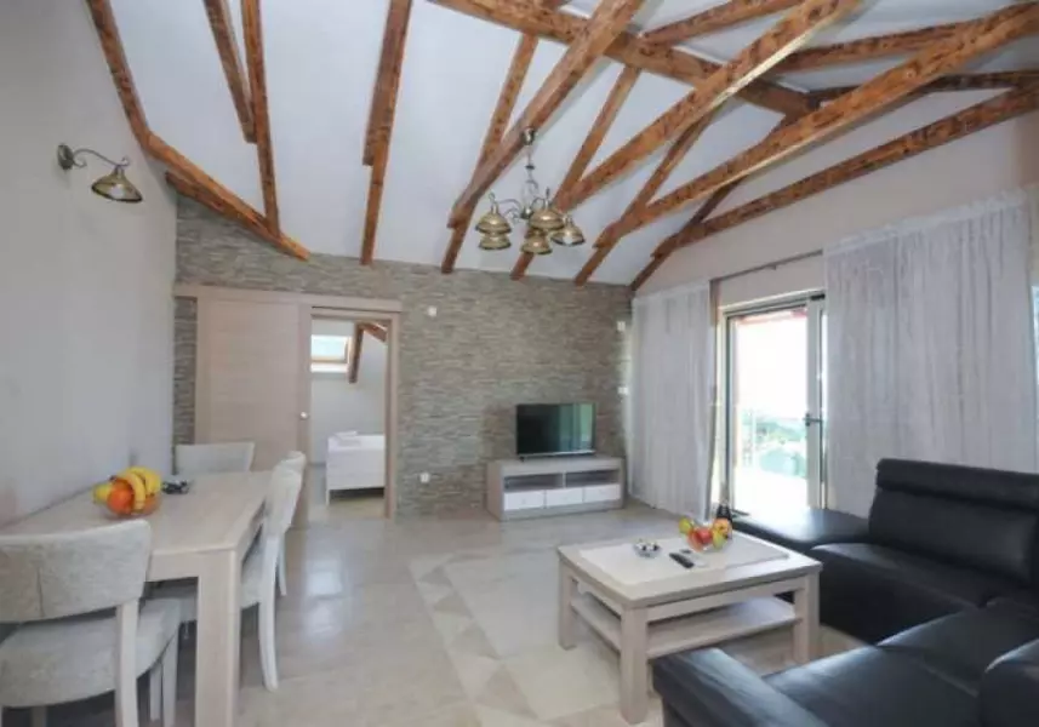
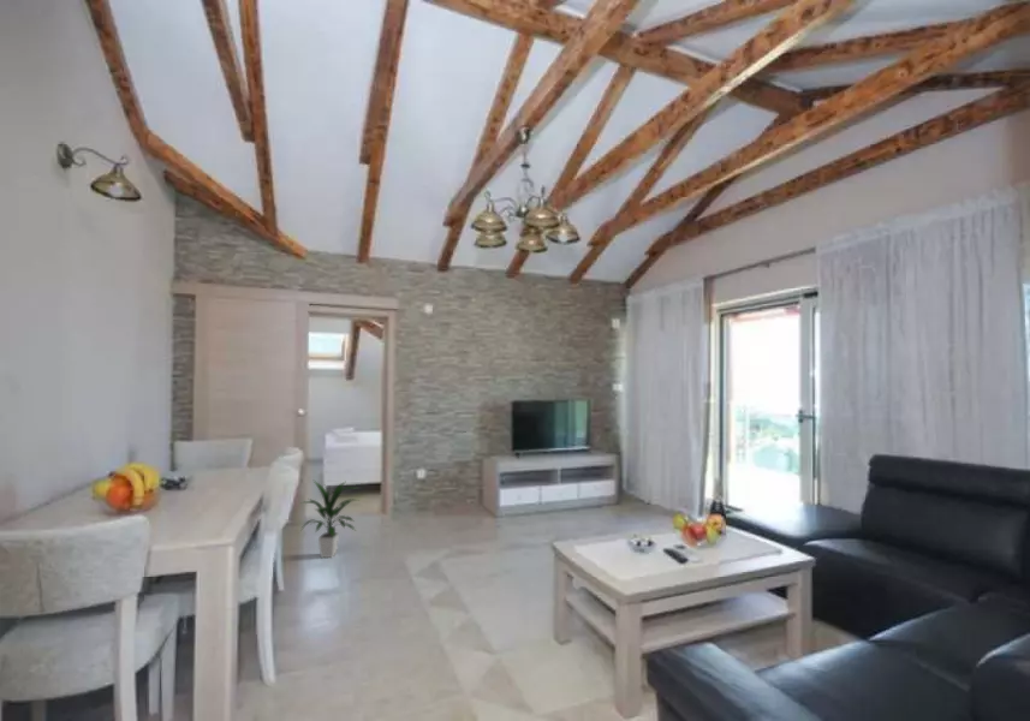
+ indoor plant [298,479,359,559]
